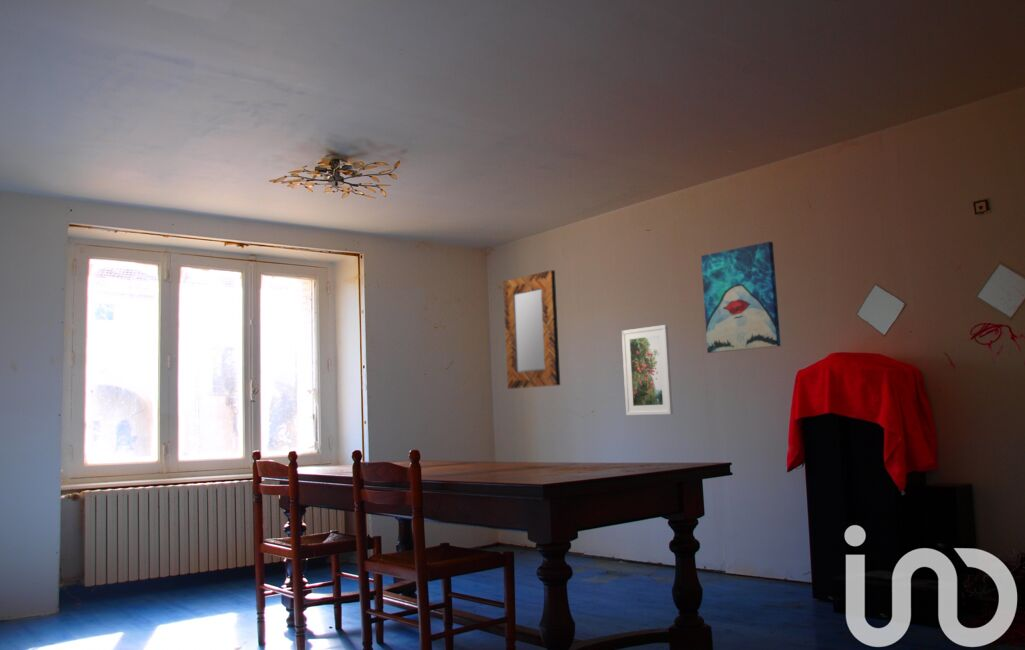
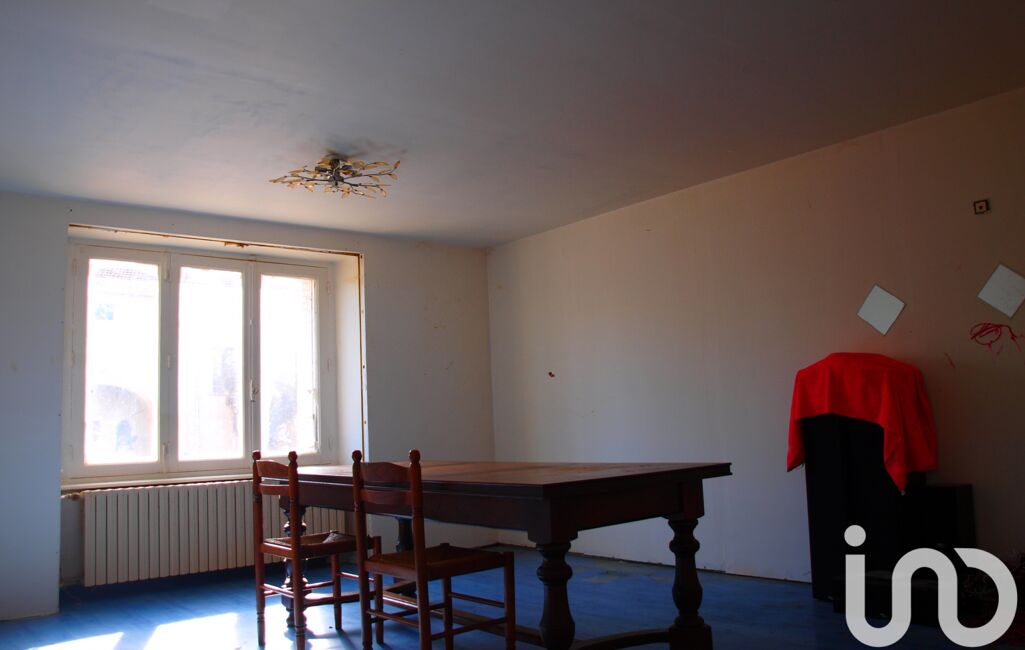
- home mirror [502,269,561,390]
- wall art [700,241,782,354]
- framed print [621,324,674,417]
